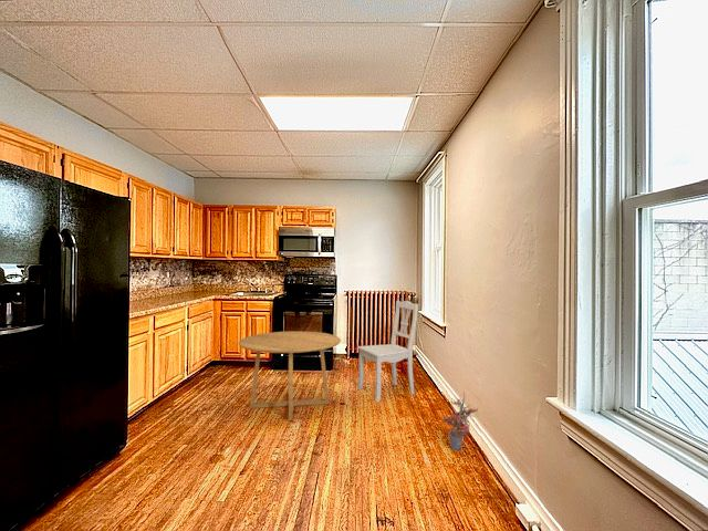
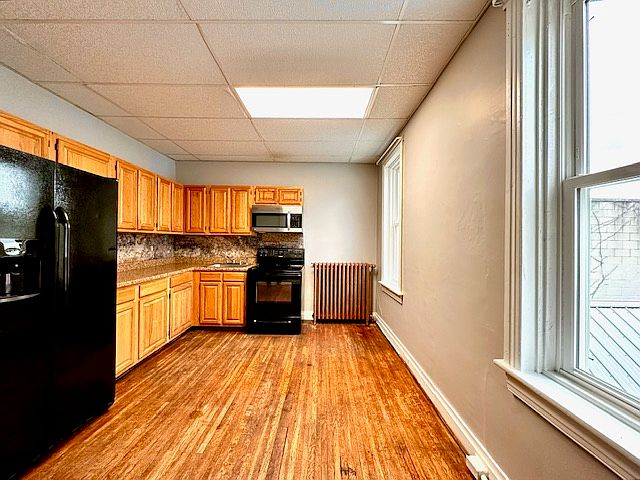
- round table [238,331,342,421]
- dining chair [356,300,419,403]
- potted plant [439,392,479,451]
